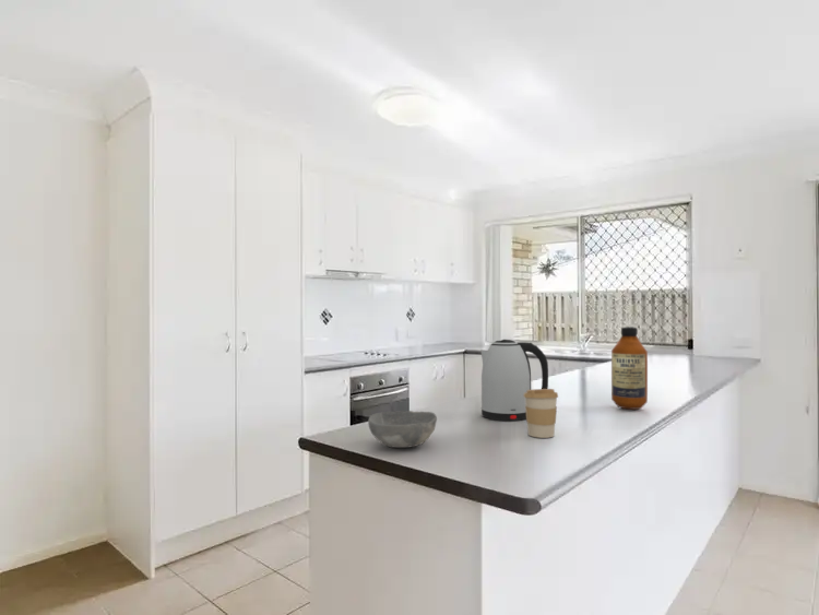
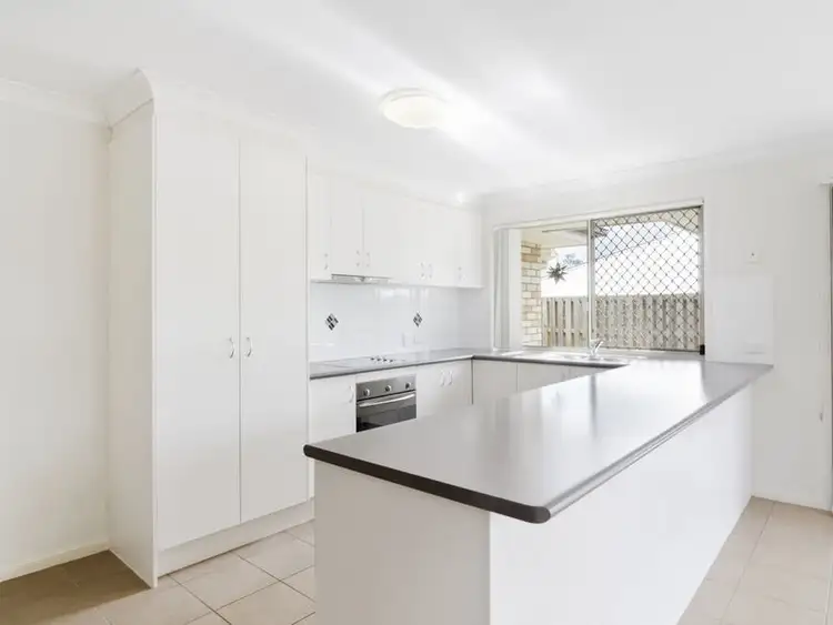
- bottle [610,326,649,411]
- bowl [367,410,438,449]
- kettle [479,339,549,422]
- coffee cup [524,388,559,439]
